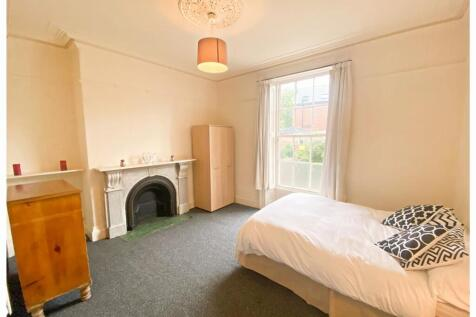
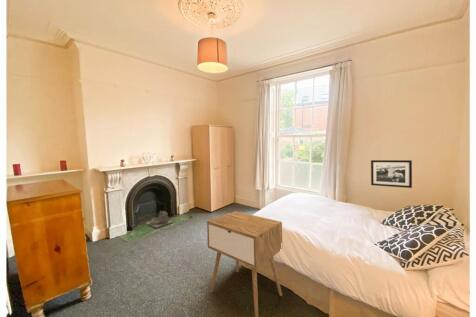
+ nightstand [206,210,283,317]
+ boots [145,210,173,229]
+ picture frame [370,159,413,189]
